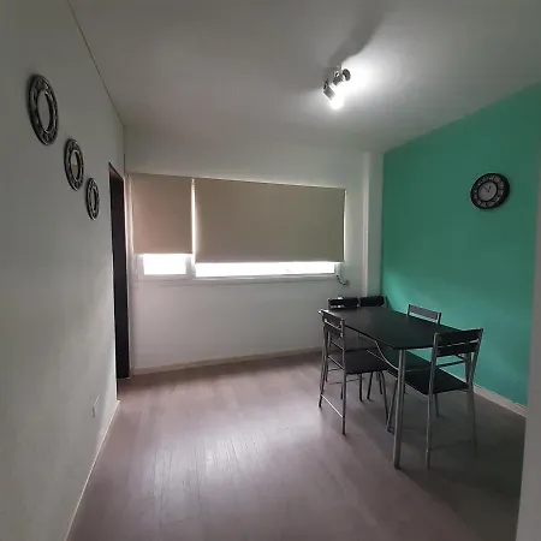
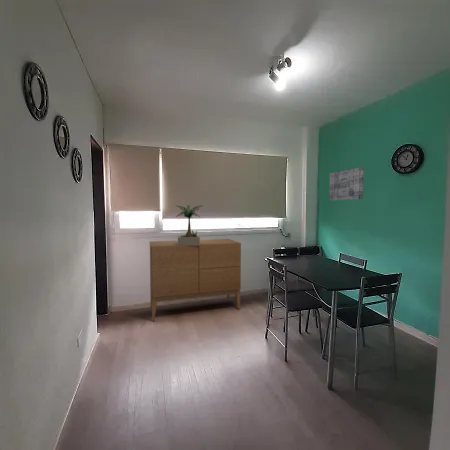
+ potted plant [175,204,204,246]
+ wall art [328,166,365,202]
+ sideboard [149,238,242,322]
